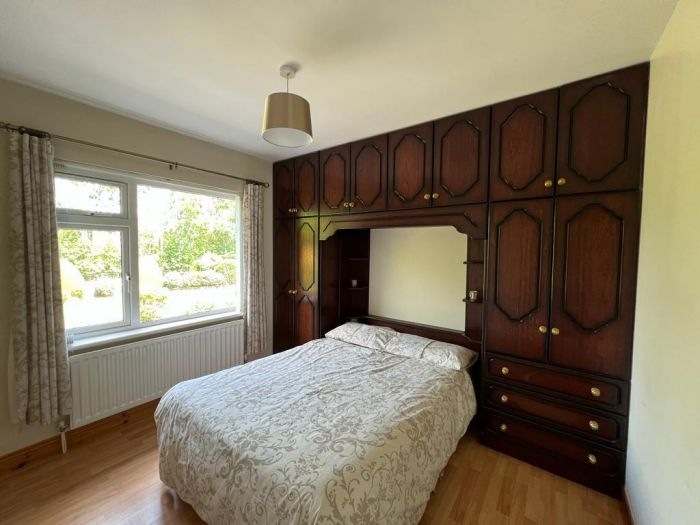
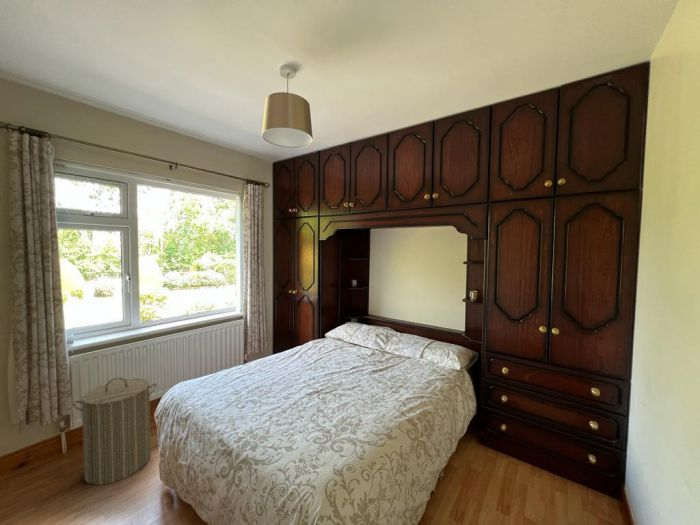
+ laundry hamper [71,377,158,486]
